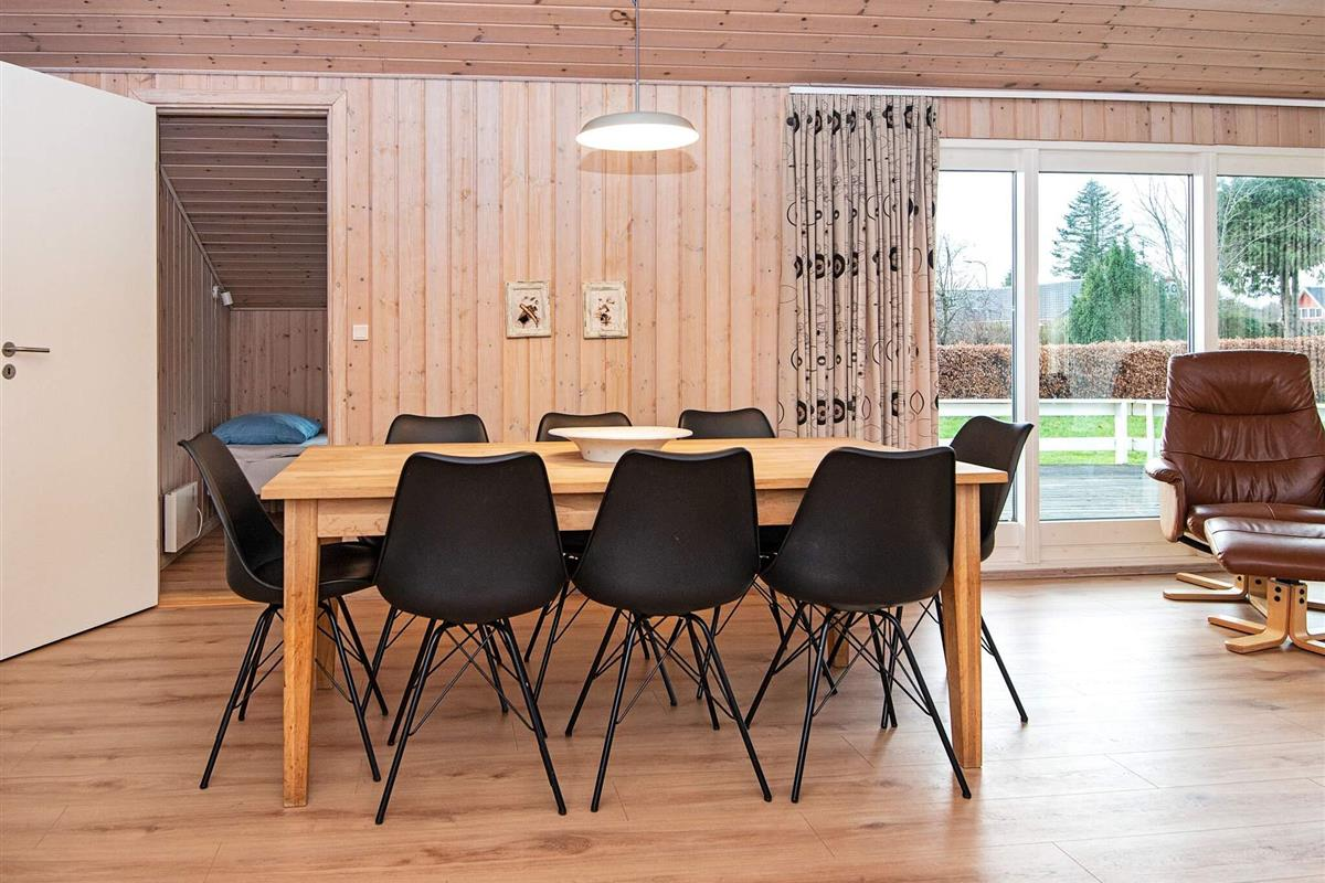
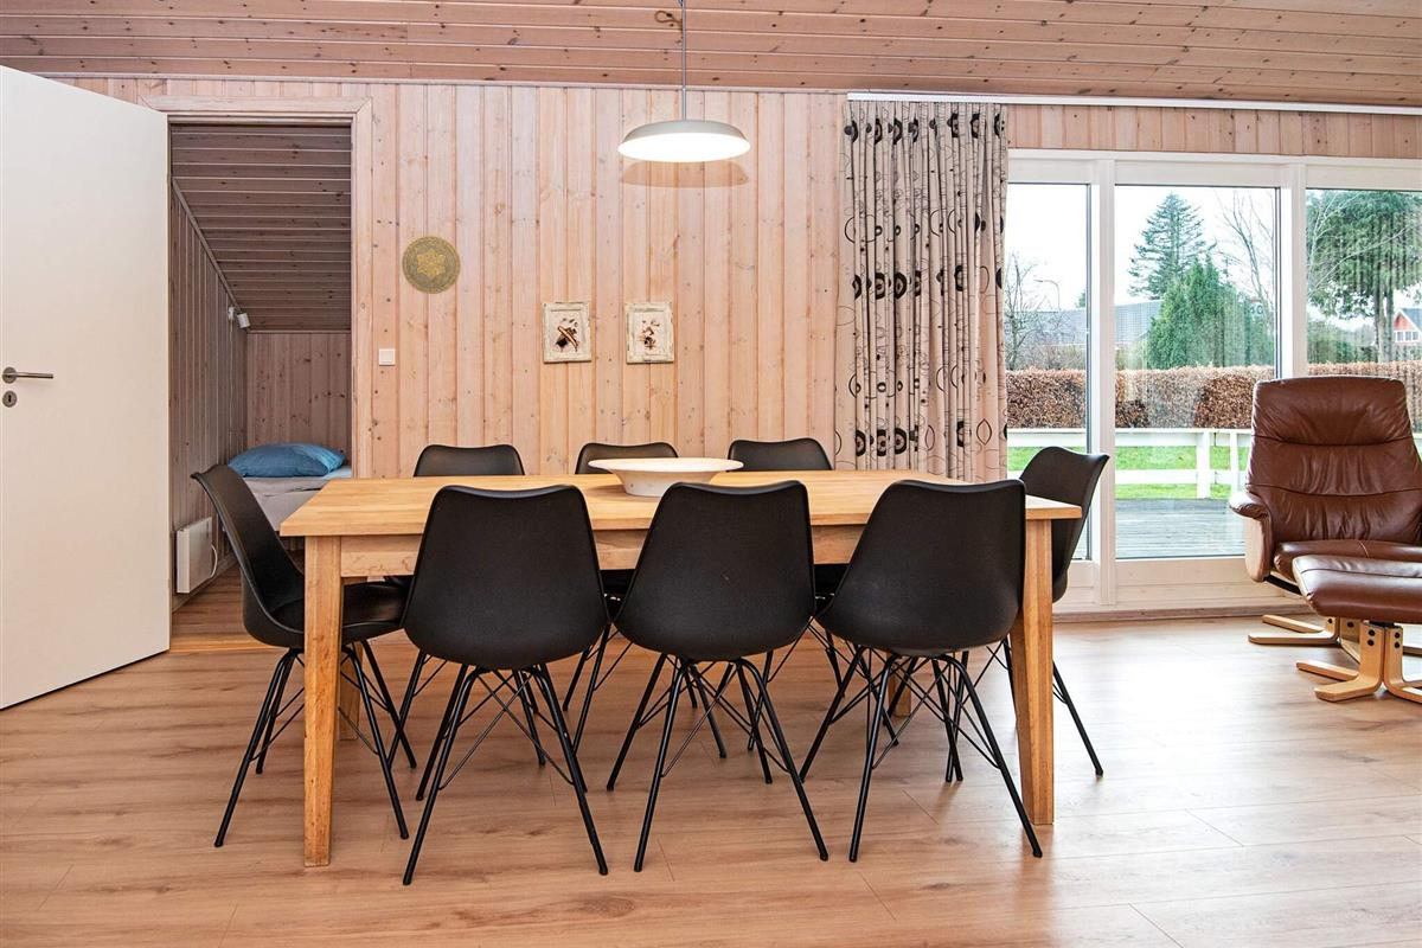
+ decorative plate [401,235,462,295]
